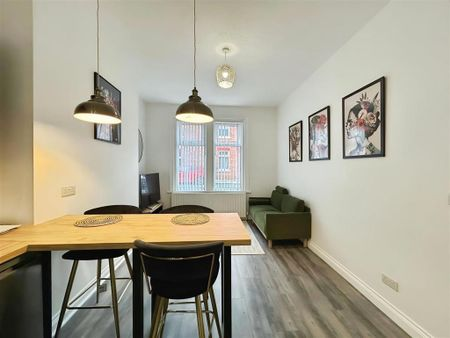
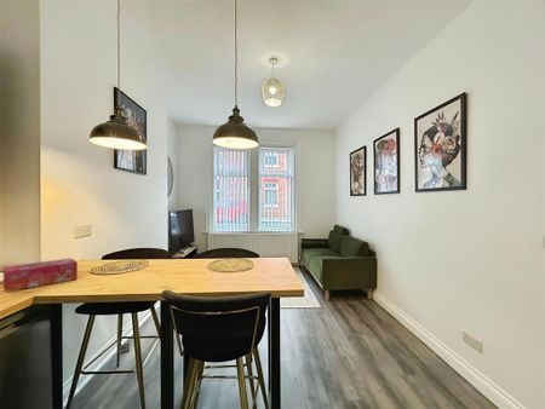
+ tissue box [2,257,79,293]
